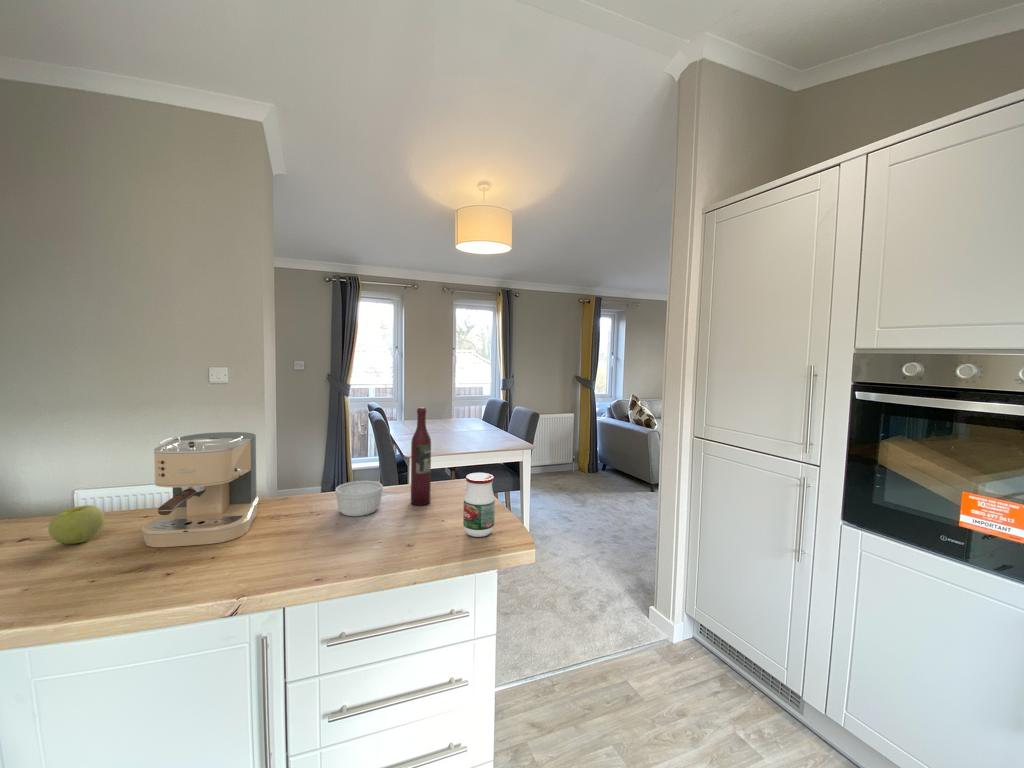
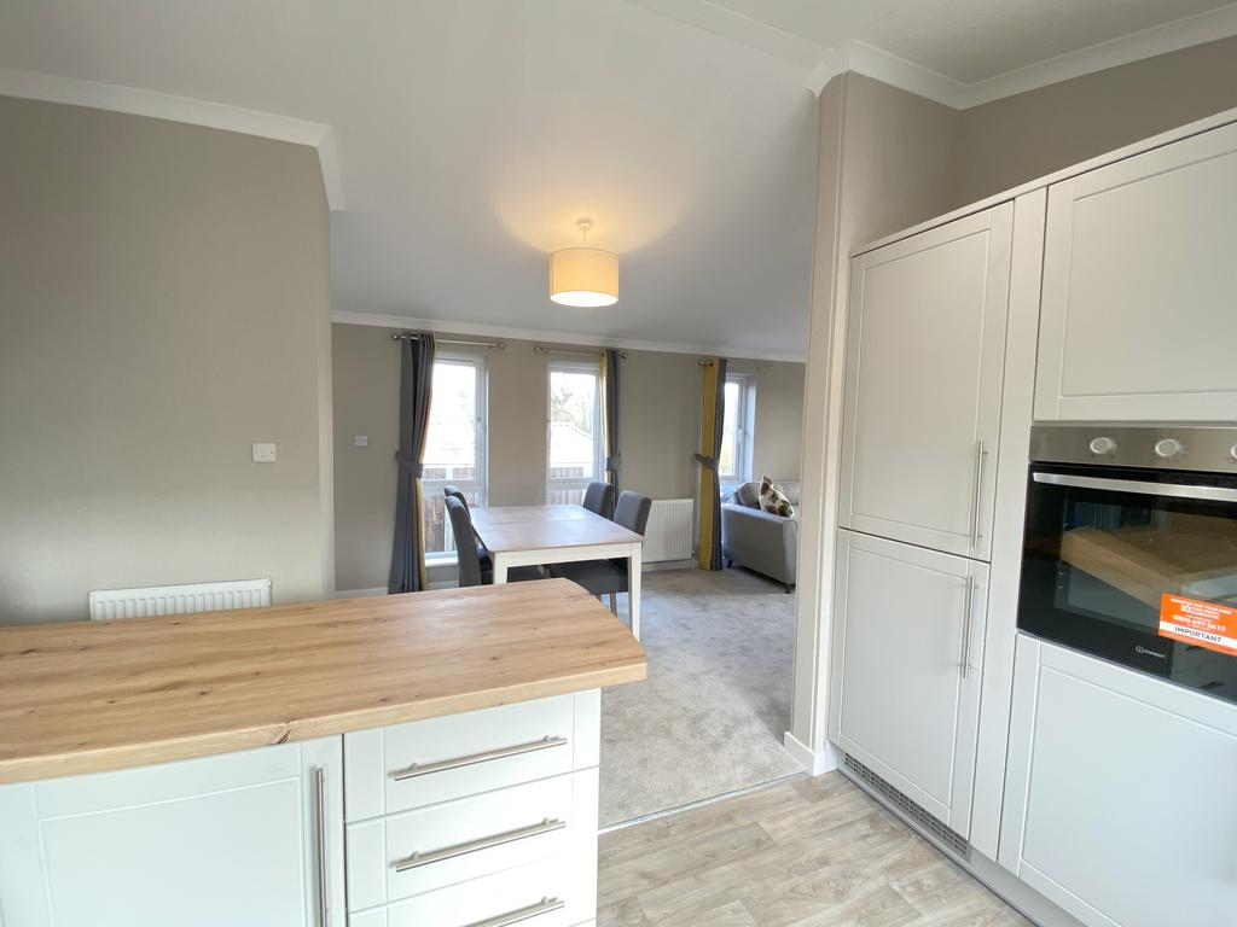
- wine bottle [410,406,432,506]
- apple [47,504,106,545]
- coffee maker [140,431,259,548]
- jar [462,472,496,538]
- ramekin [334,480,384,517]
